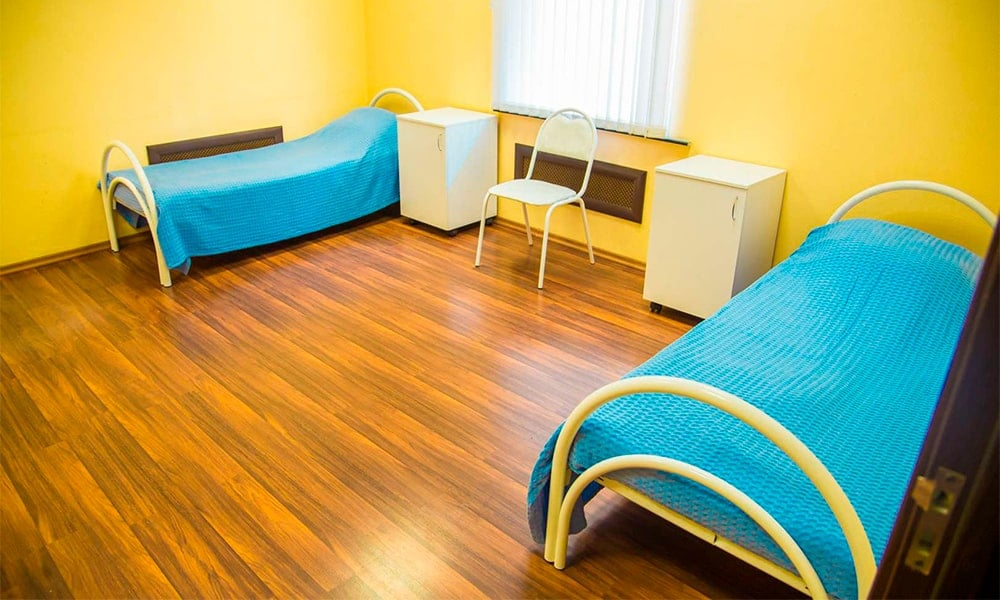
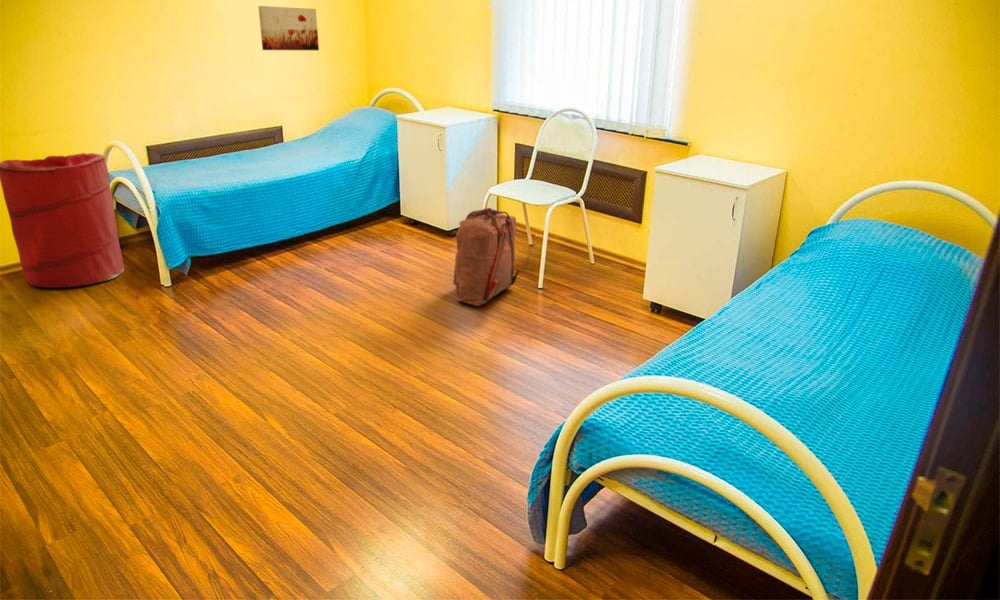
+ laundry hamper [0,152,125,289]
+ backpack [452,207,520,307]
+ wall art [257,5,320,51]
